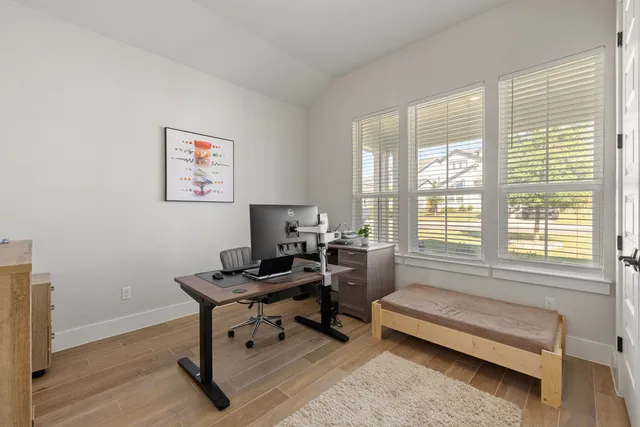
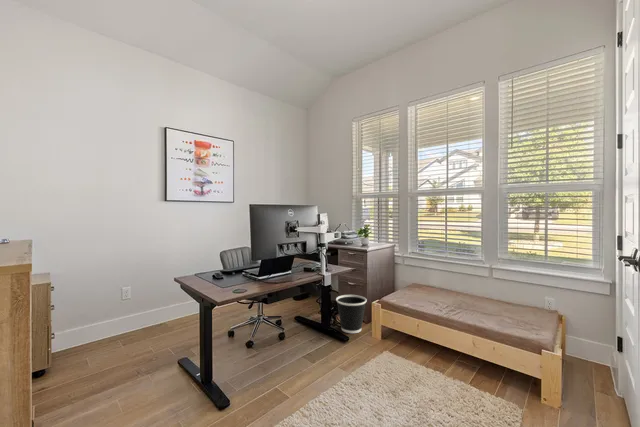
+ wastebasket [335,294,368,334]
